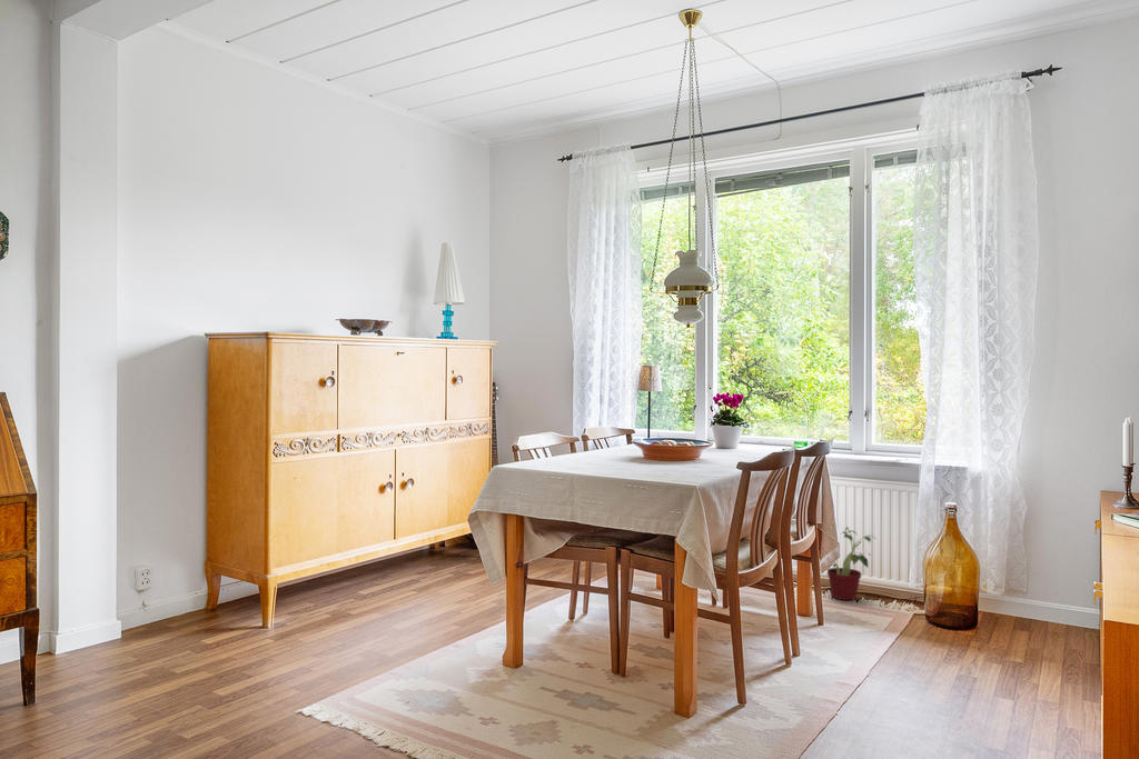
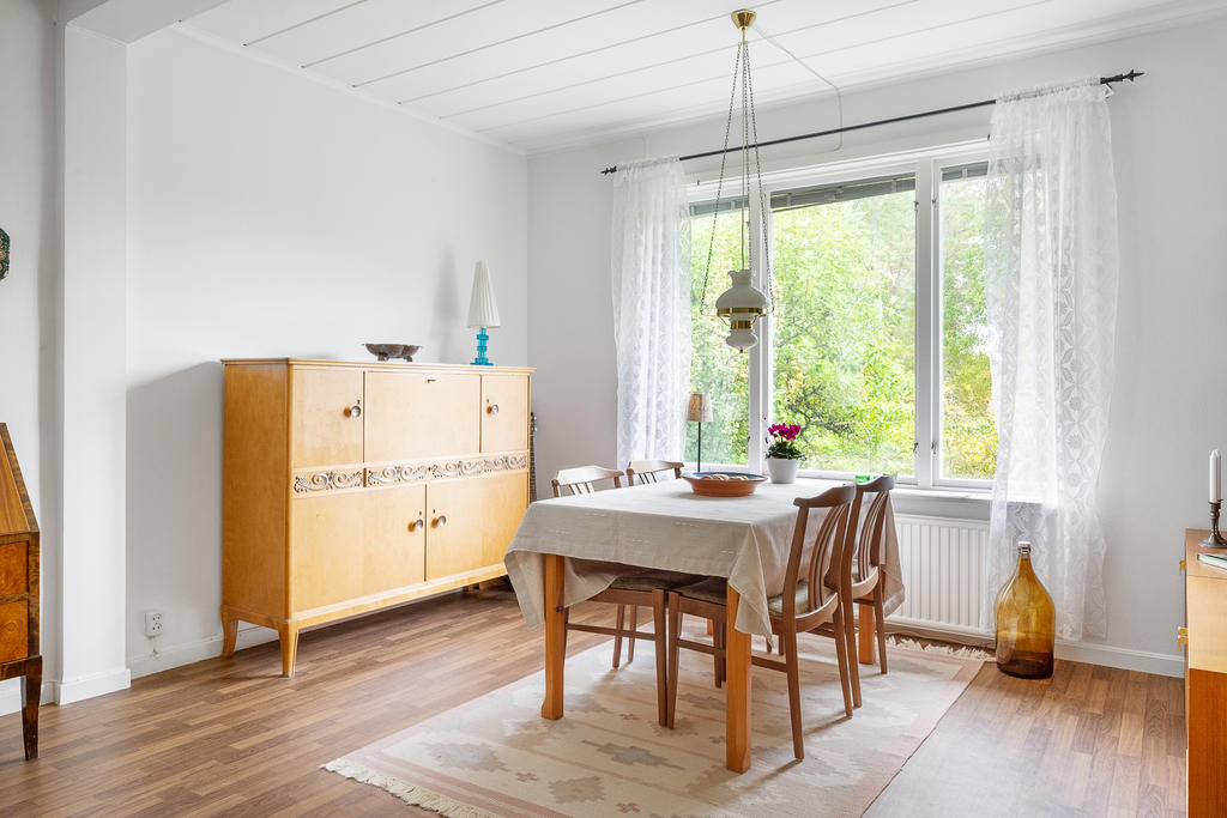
- potted plant [826,526,875,601]
